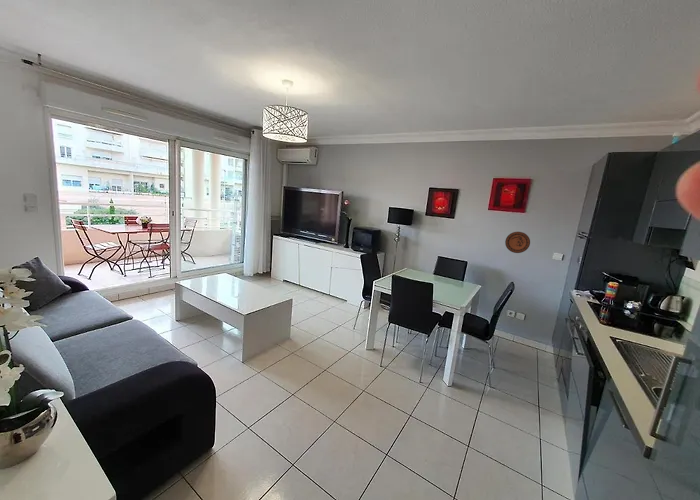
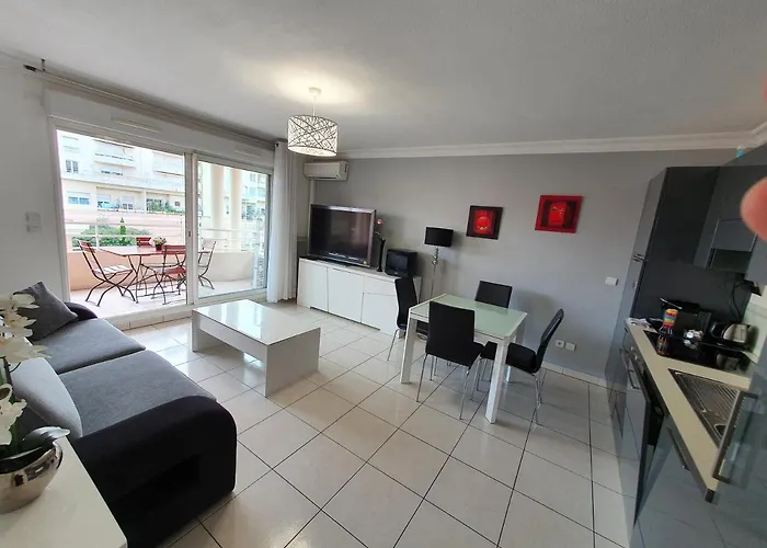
- decorative plate [504,231,531,254]
